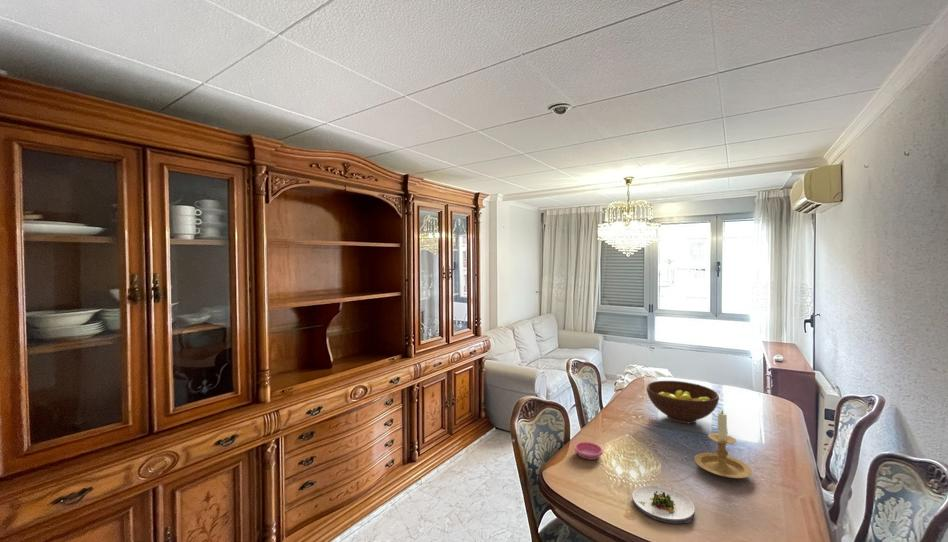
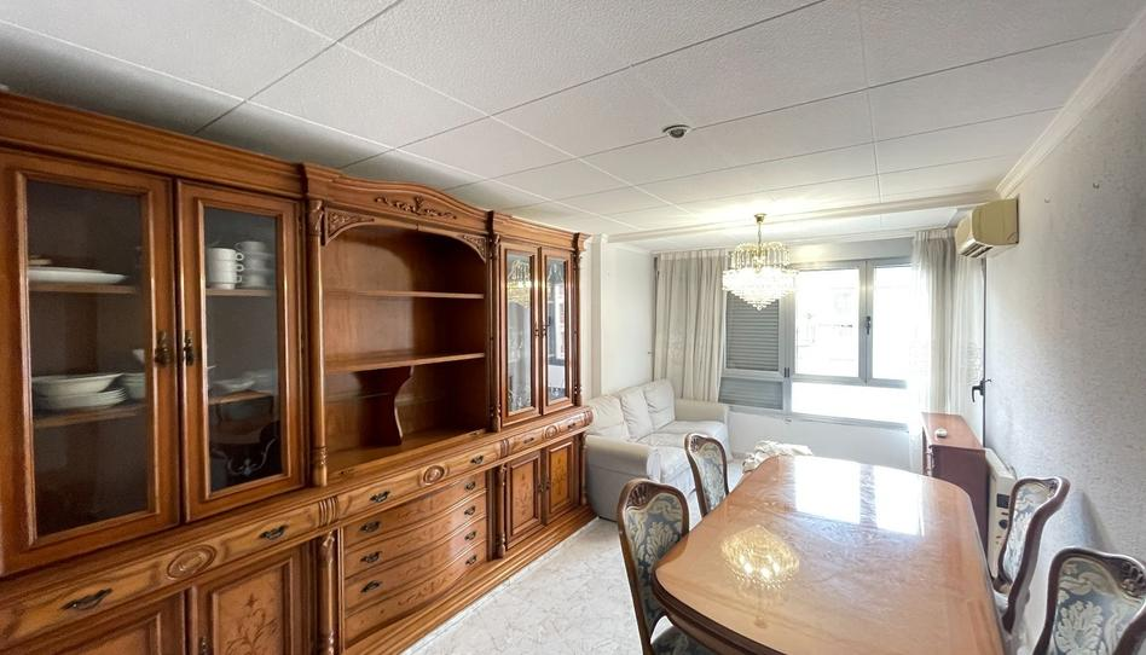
- fruit bowl [646,380,720,424]
- salad plate [631,484,696,525]
- saucer [573,441,604,461]
- candle holder [693,410,753,479]
